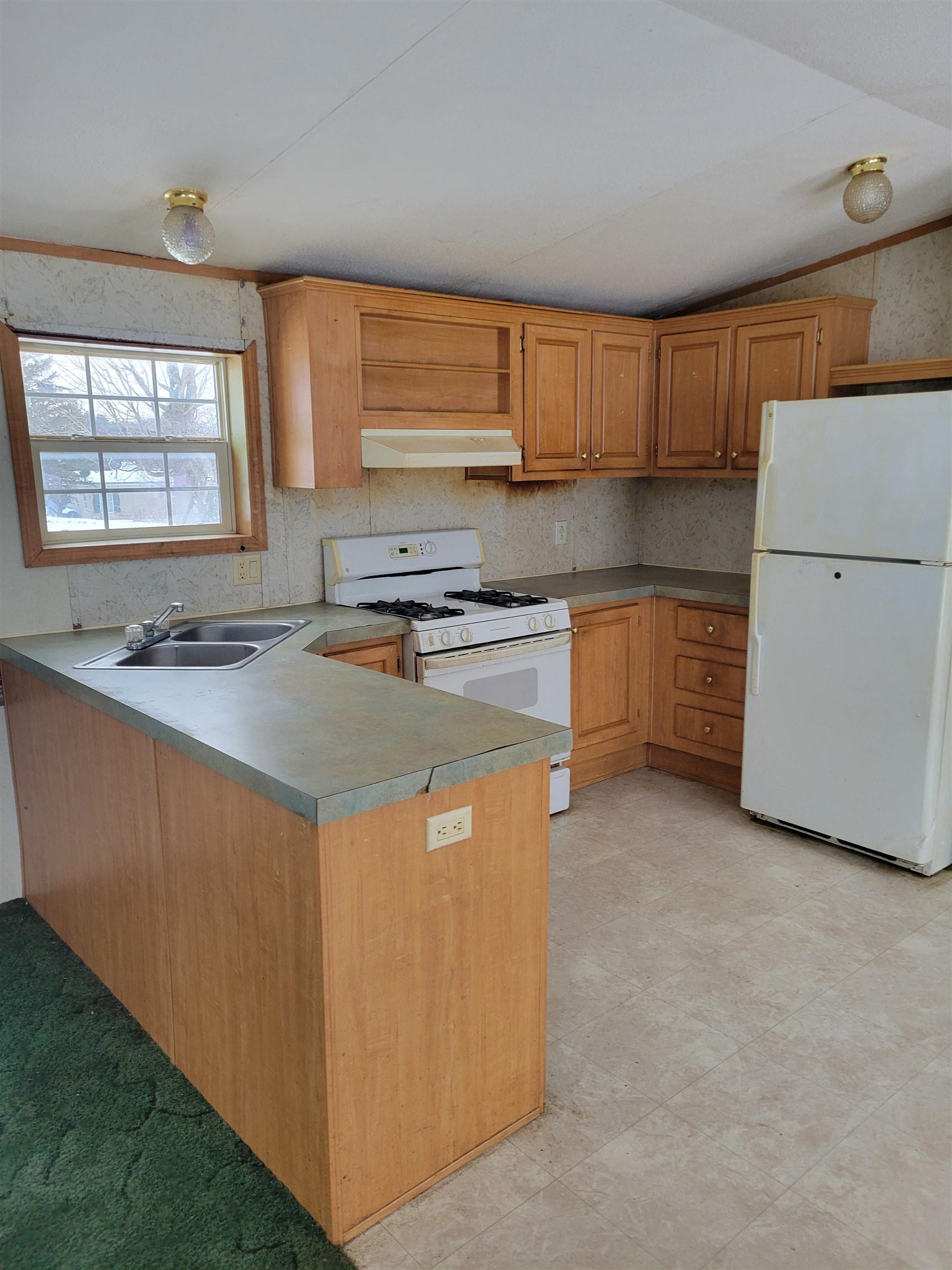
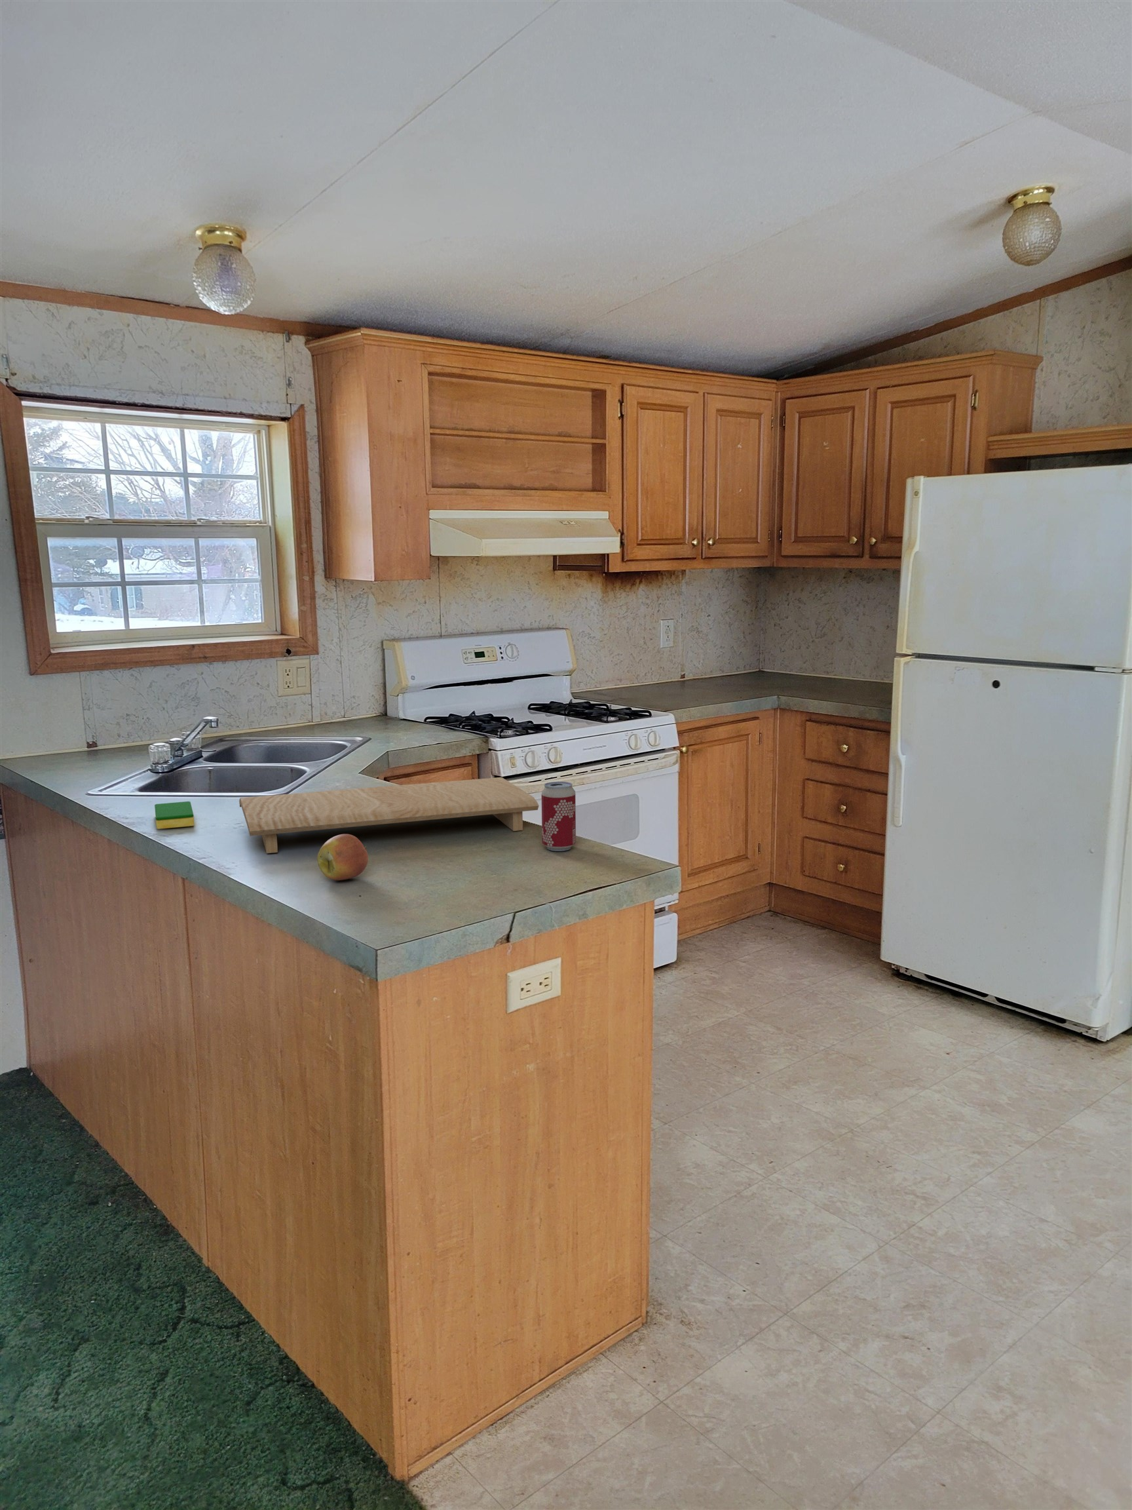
+ beverage can [541,781,577,851]
+ apple [316,833,369,881]
+ dish sponge [153,801,195,830]
+ cutting board [239,776,540,854]
